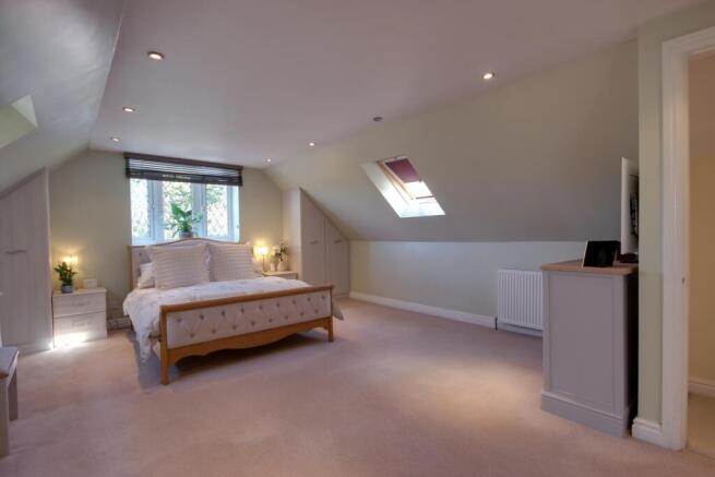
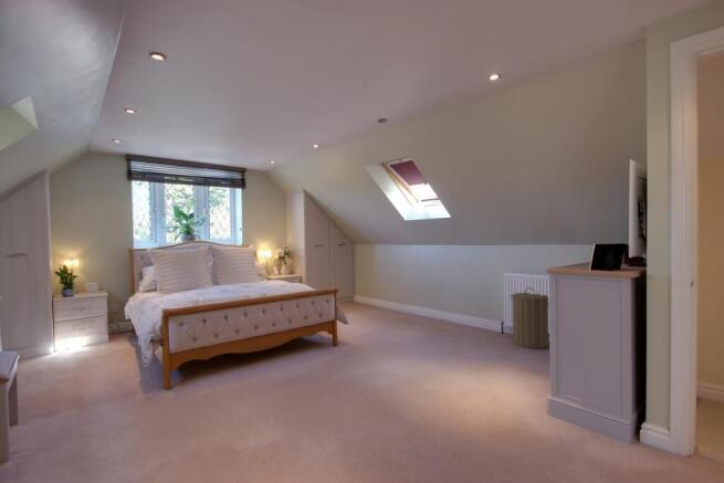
+ laundry hamper [508,286,550,349]
